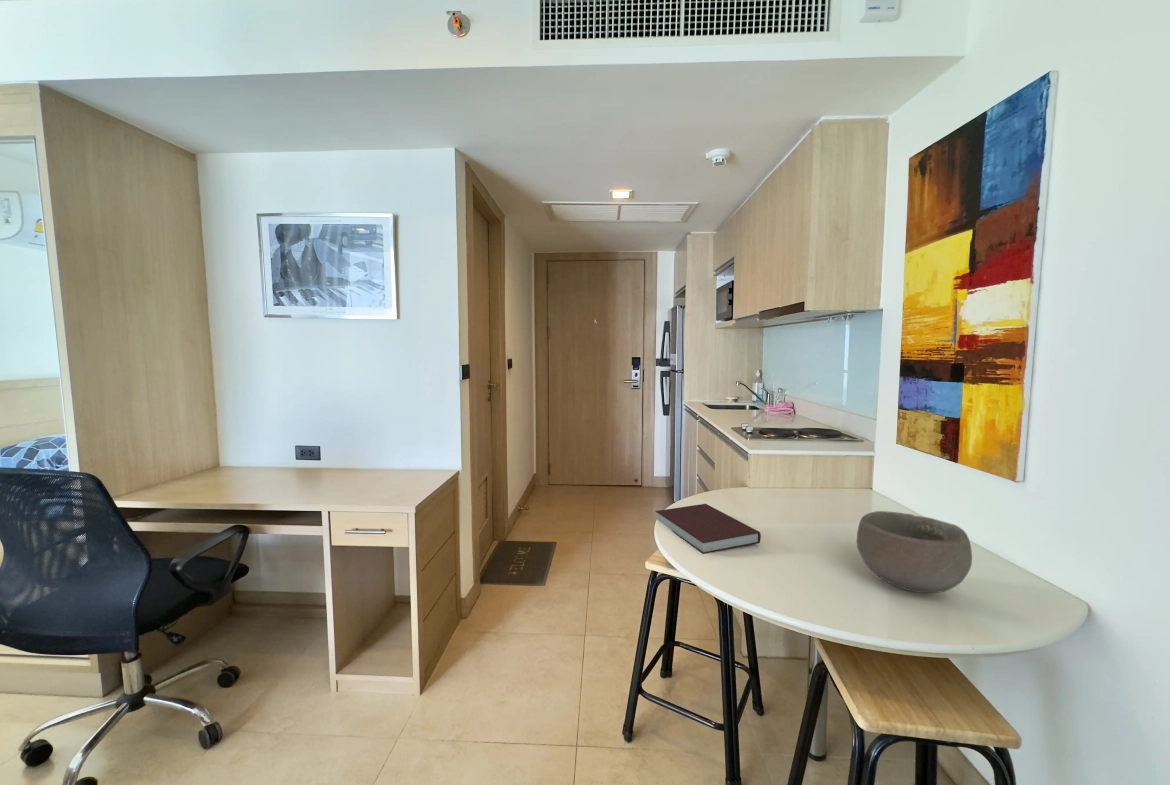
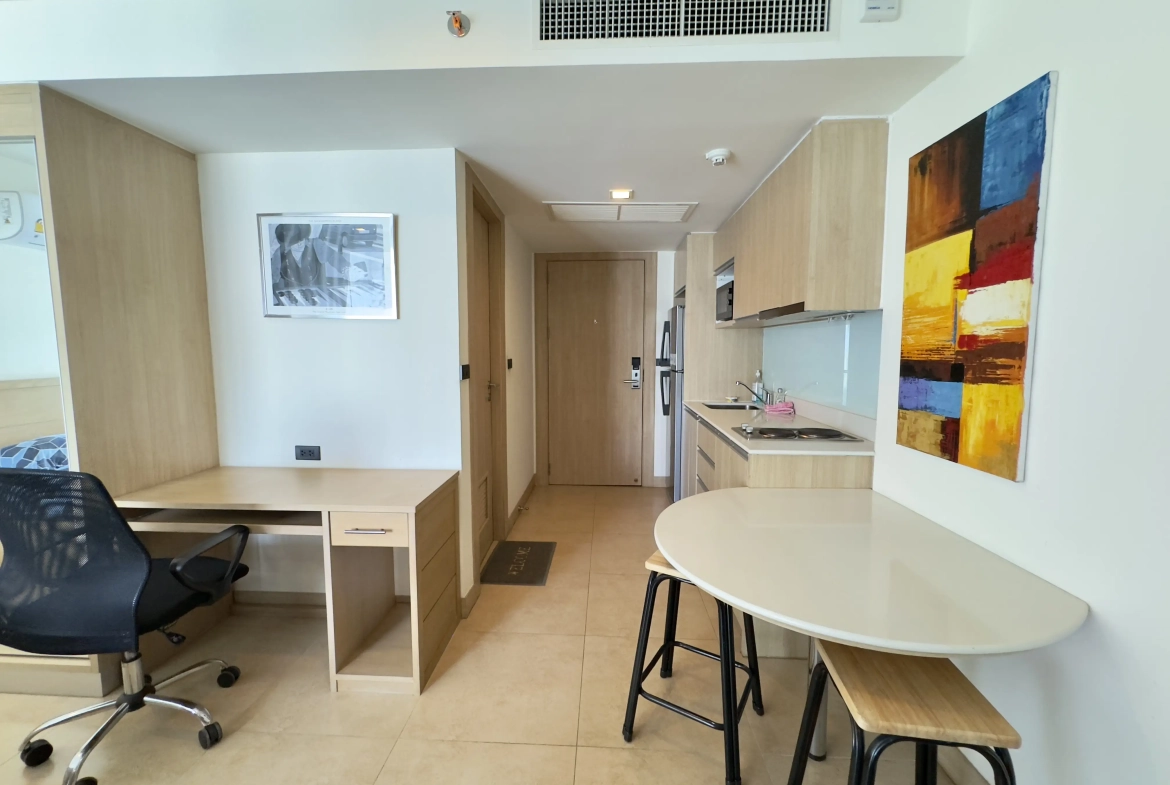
- bowl [856,510,973,594]
- notebook [655,503,762,555]
